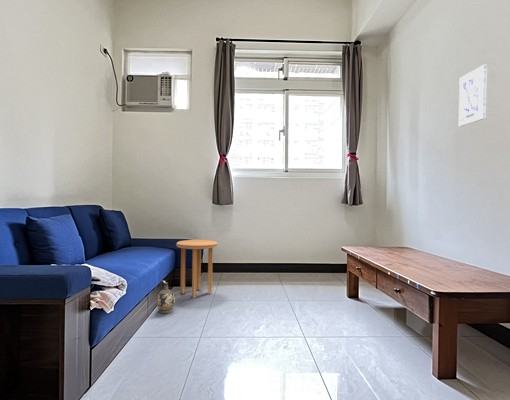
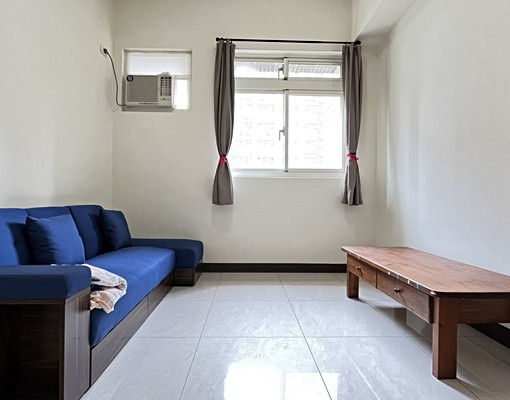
- ceramic jug [156,279,176,314]
- side table [175,239,218,299]
- wall art [458,64,488,127]
